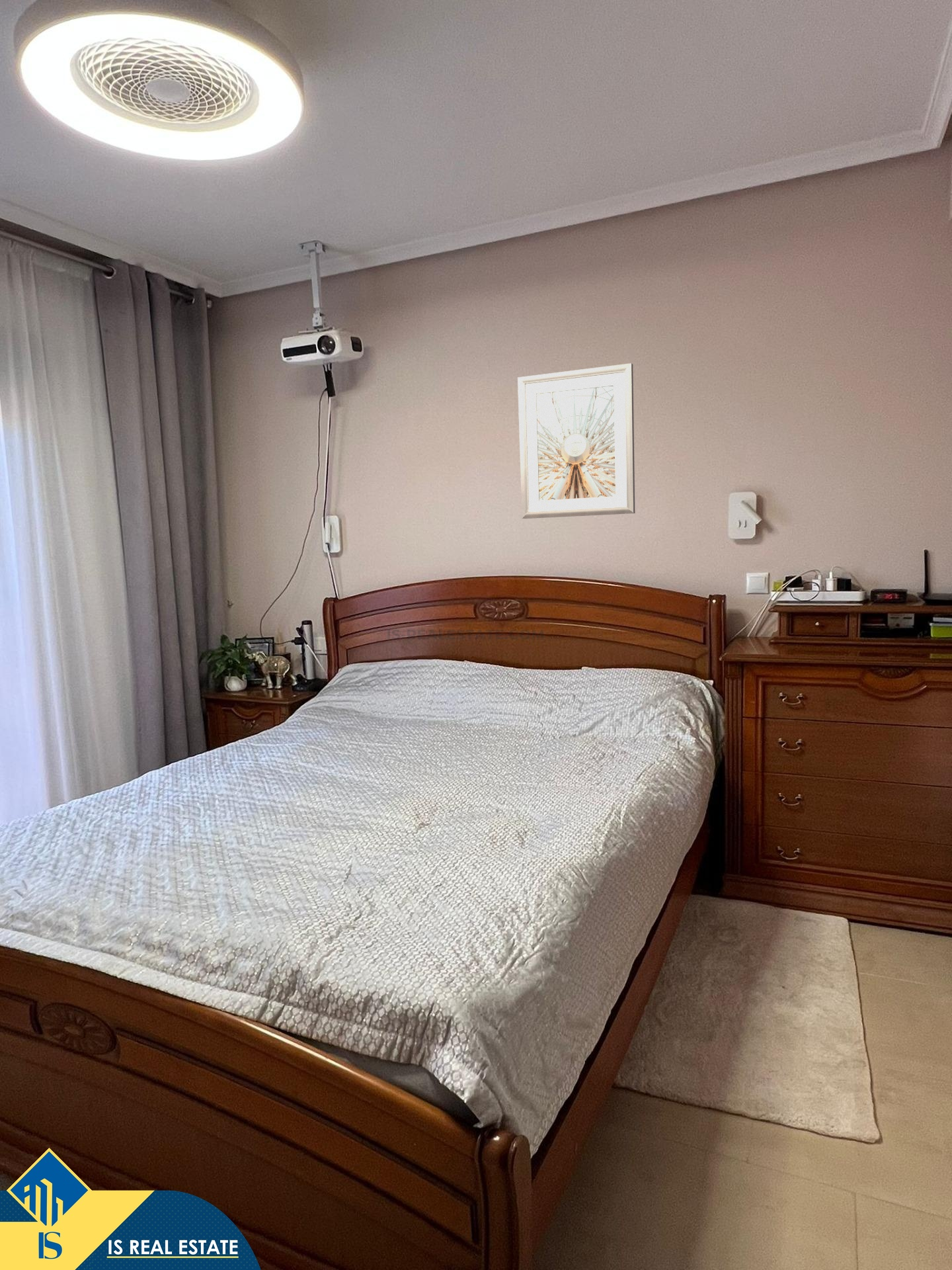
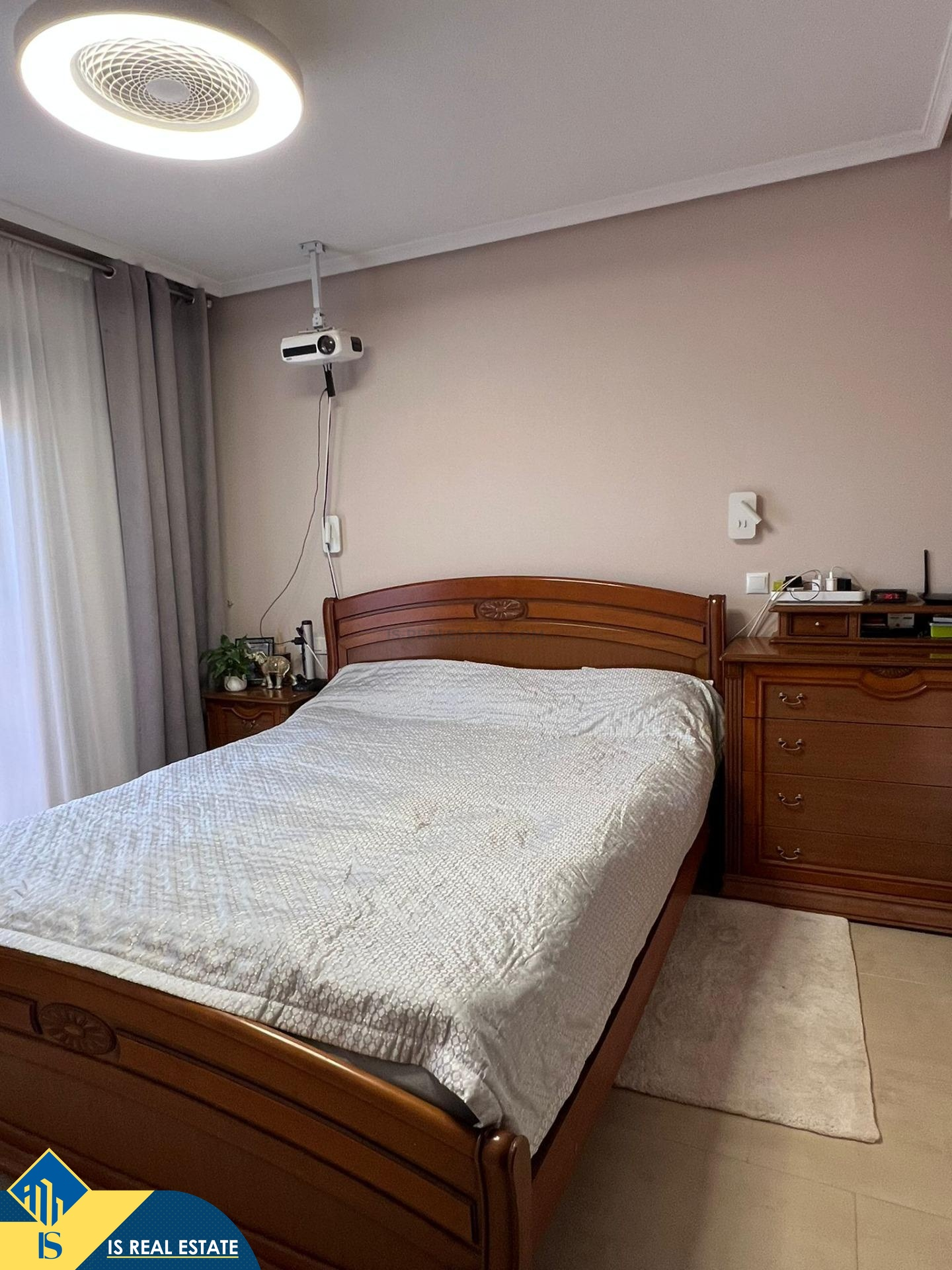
- picture frame [517,362,635,519]
